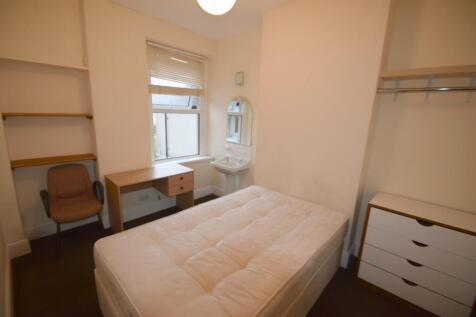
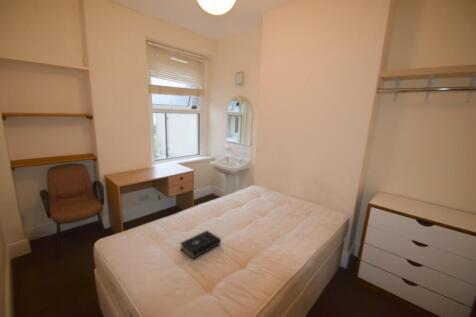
+ book [179,230,222,260]
